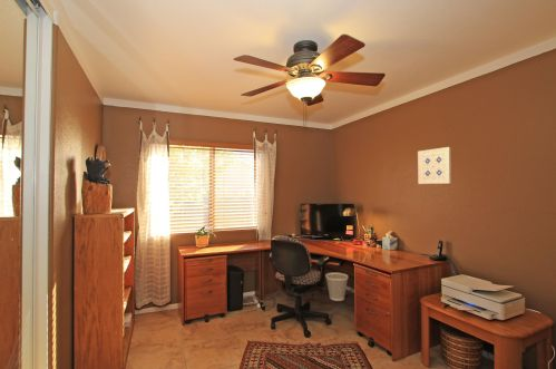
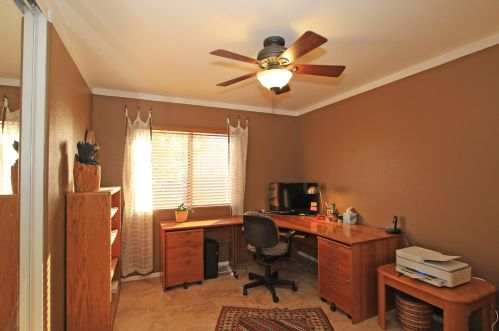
- wastebasket [324,272,350,302]
- wall art [417,146,452,185]
